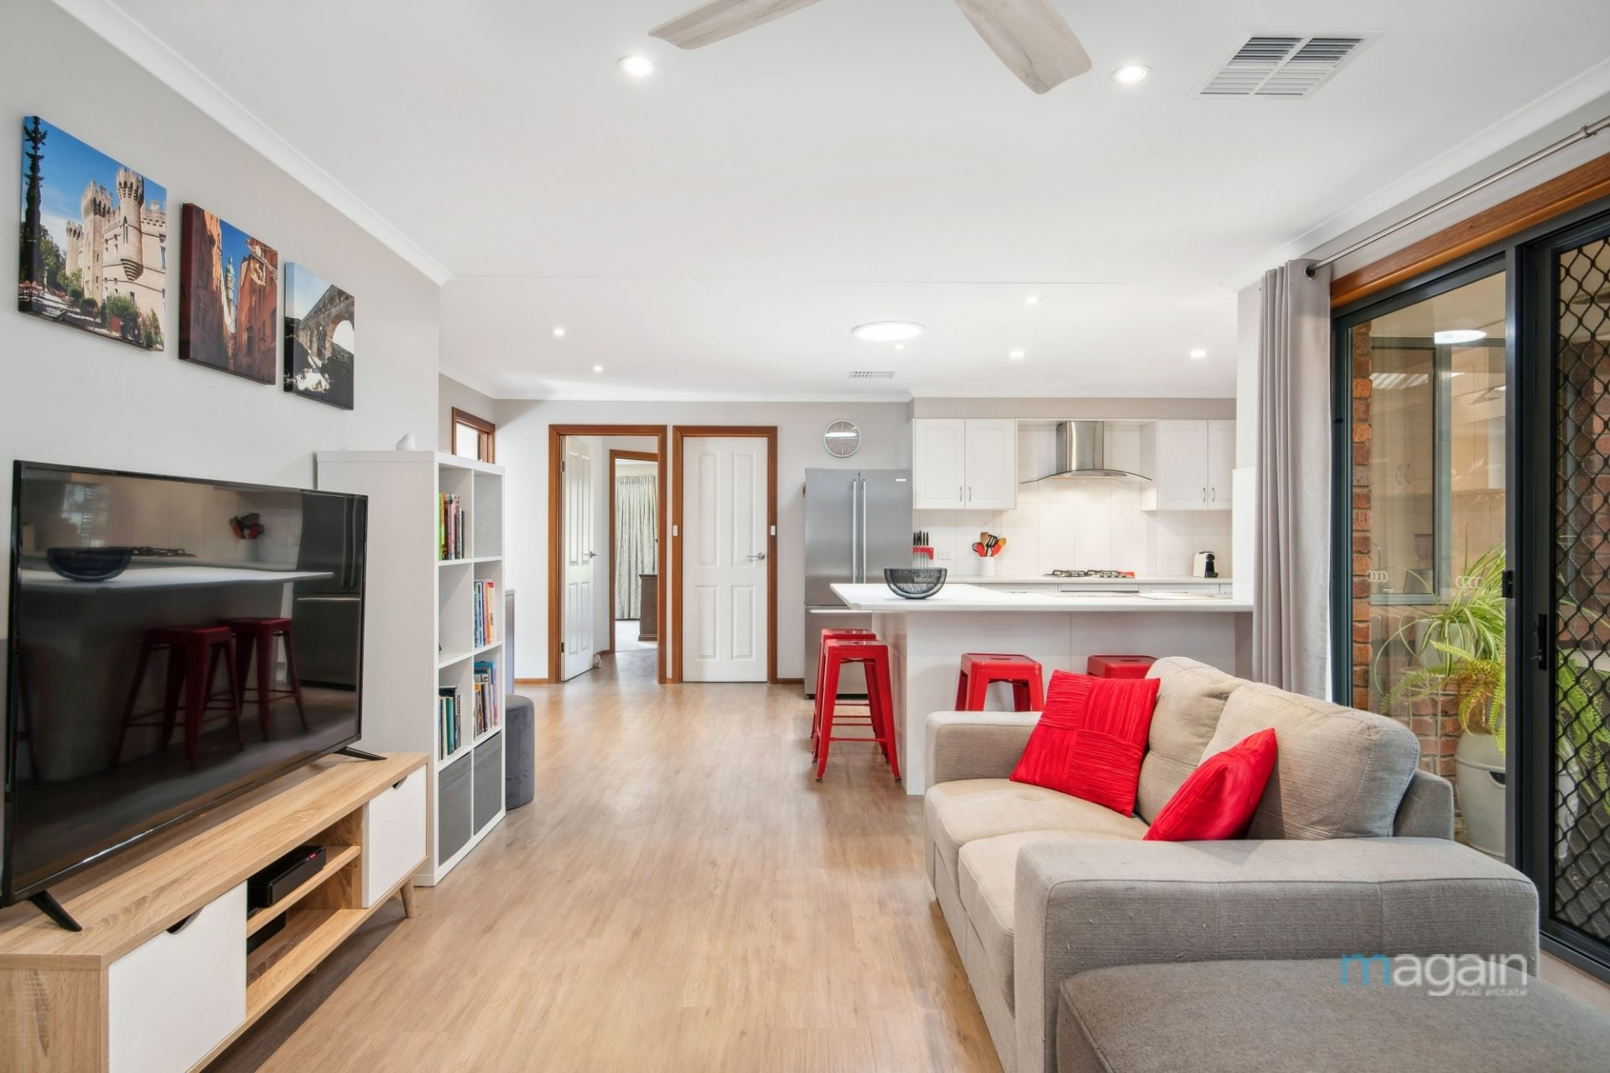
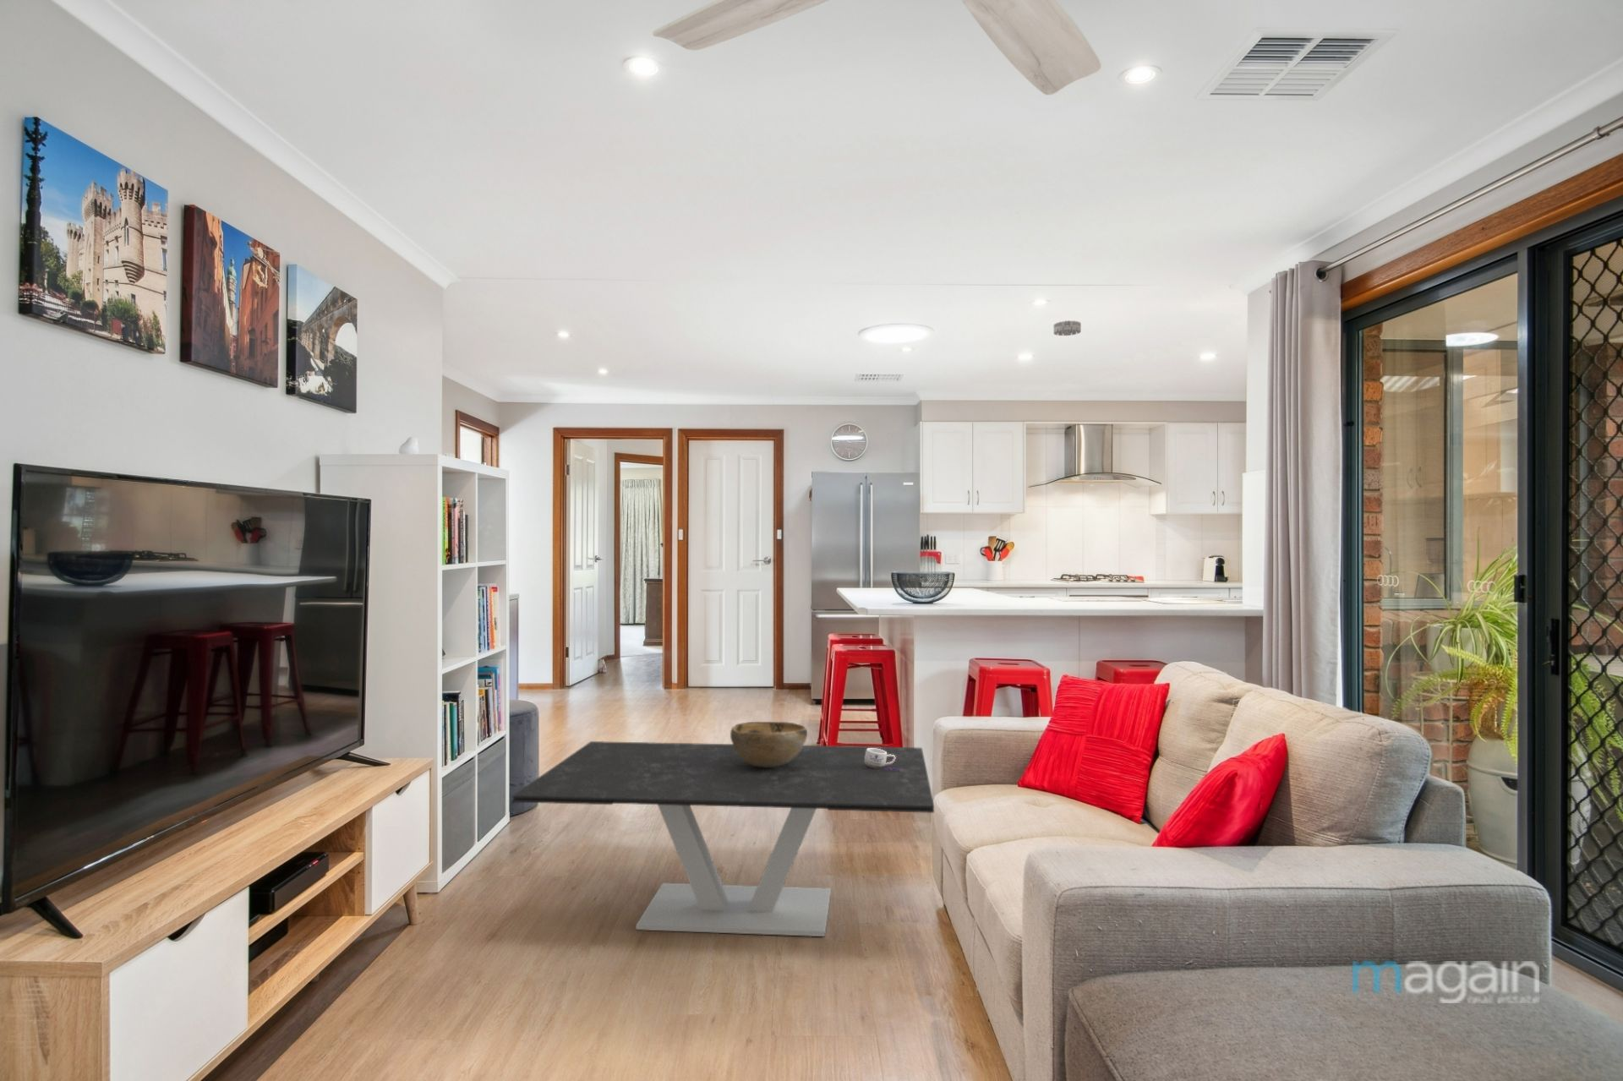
+ coffee table [512,741,935,937]
+ smoke detector [1053,320,1082,337]
+ decorative bowl [730,721,808,767]
+ mug [865,748,901,772]
